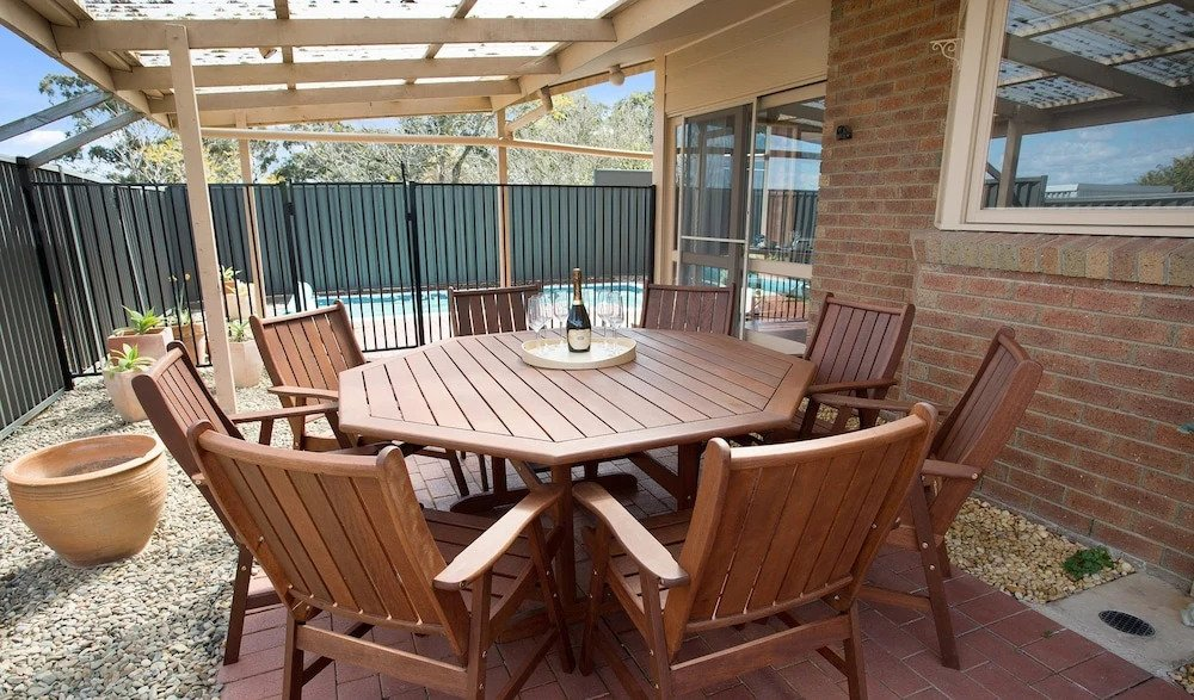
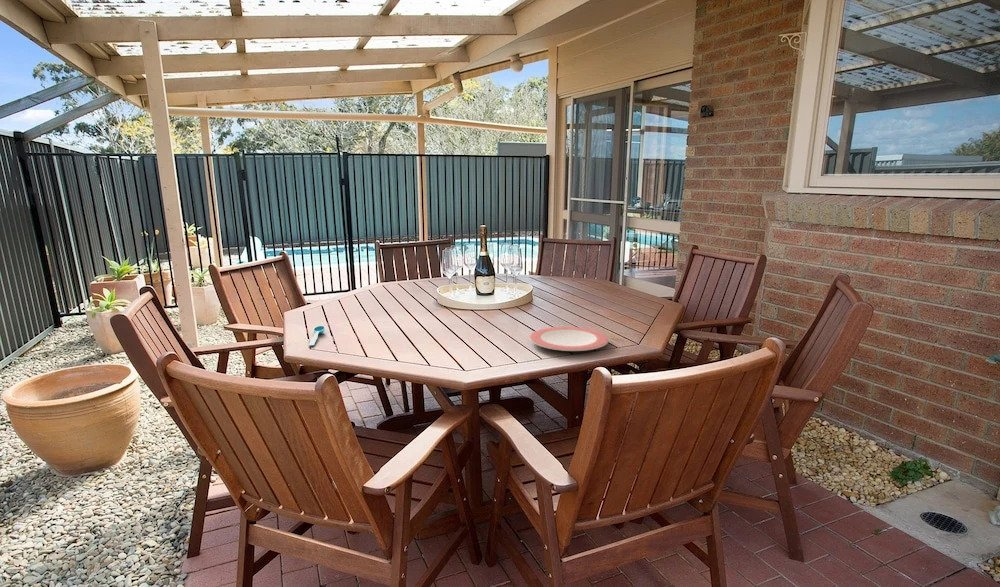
+ spoon [308,325,326,347]
+ plate [528,326,610,352]
